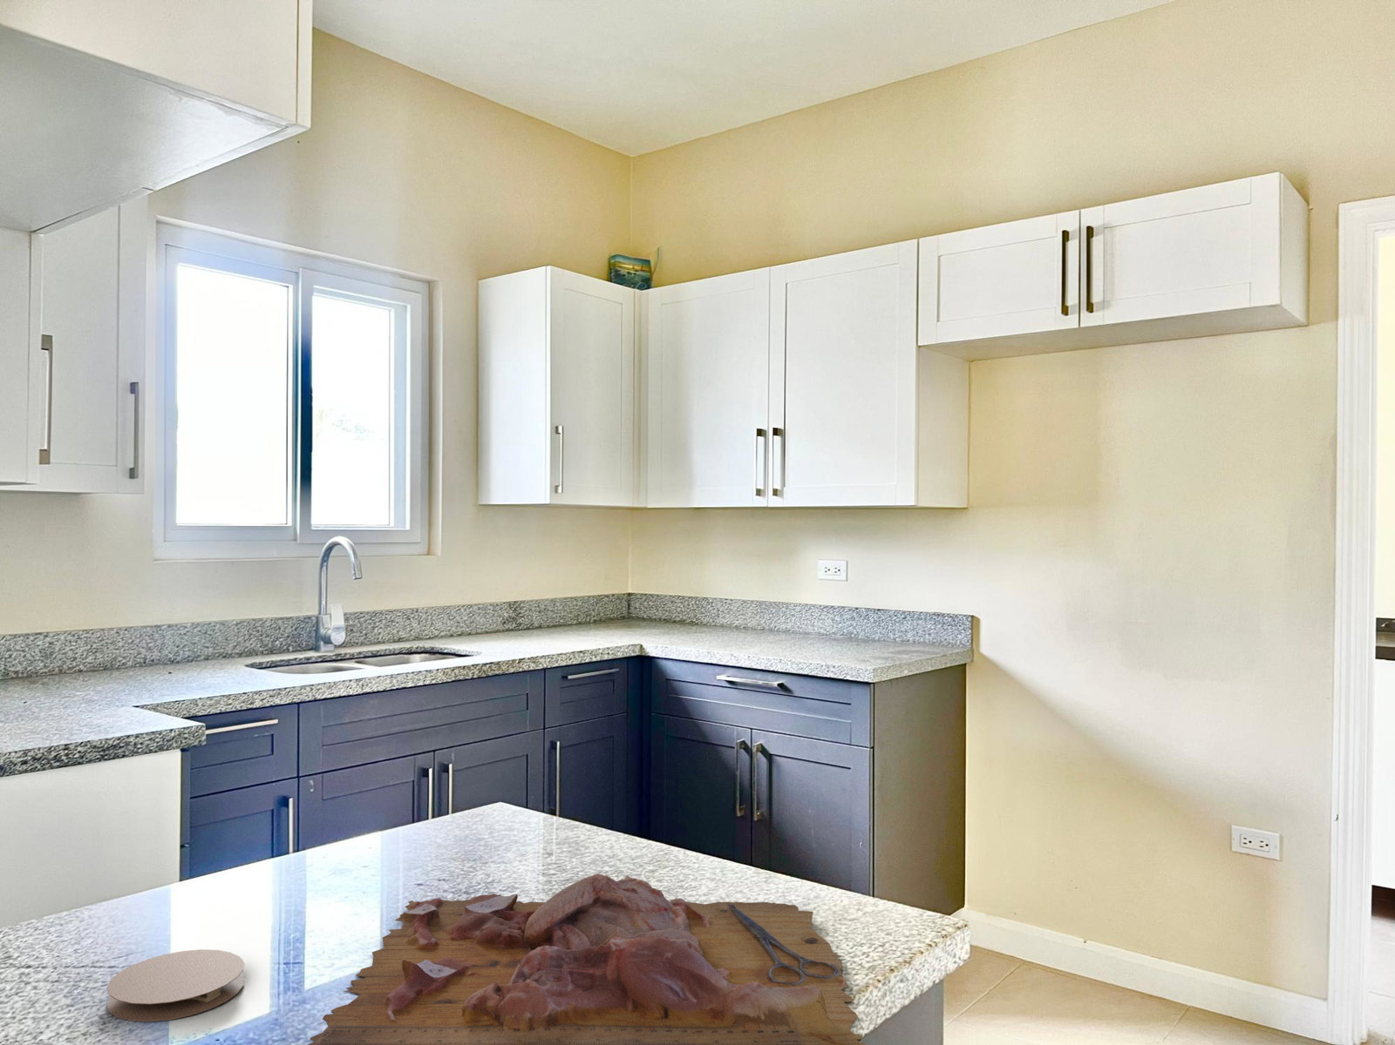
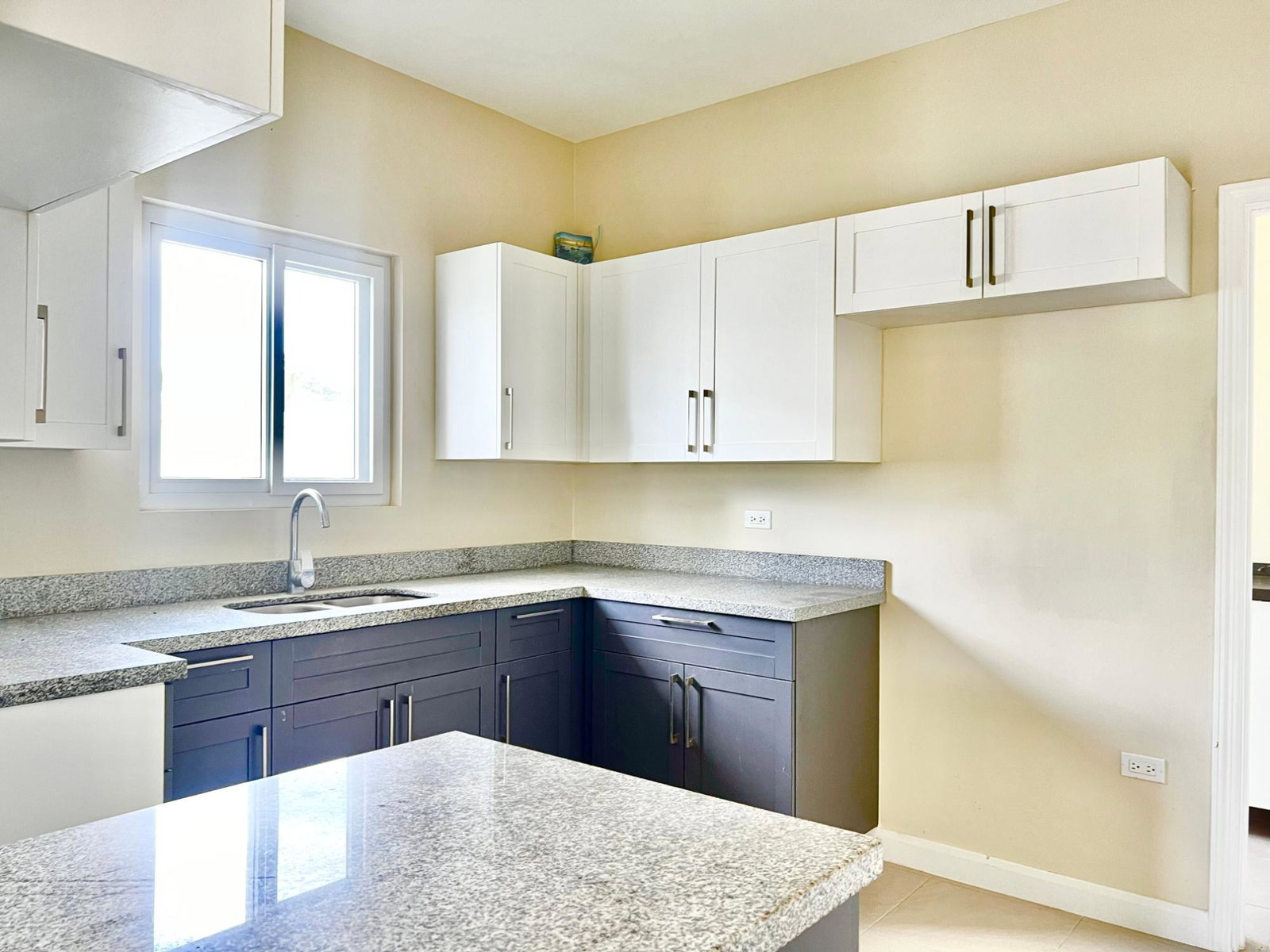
- coaster [105,948,245,1022]
- cutting board [306,873,868,1045]
